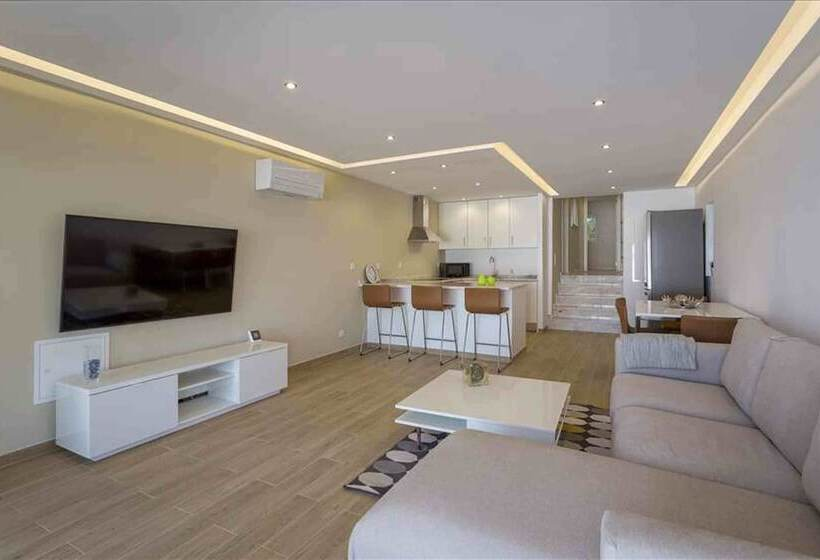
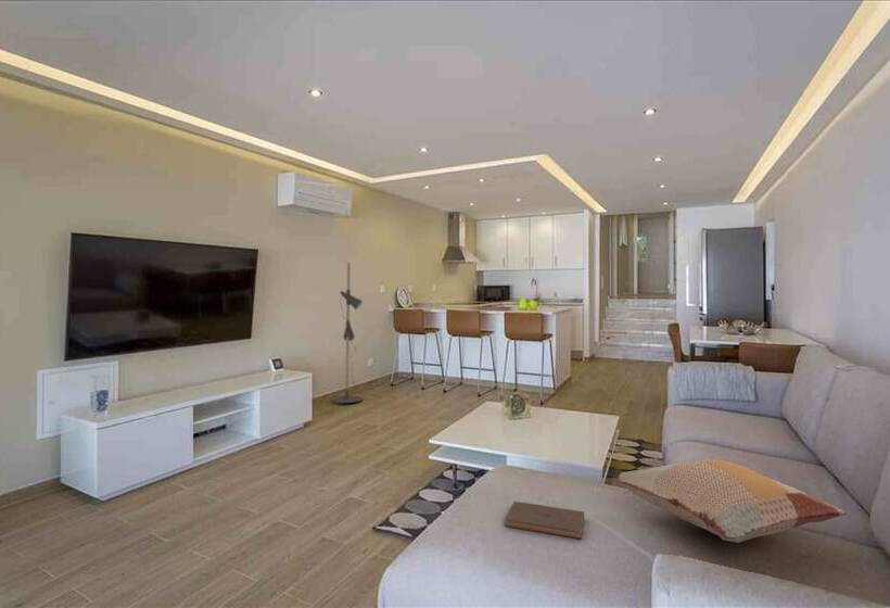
+ floor lamp [330,262,410,404]
+ decorative pillow [614,458,848,544]
+ book [504,501,585,541]
